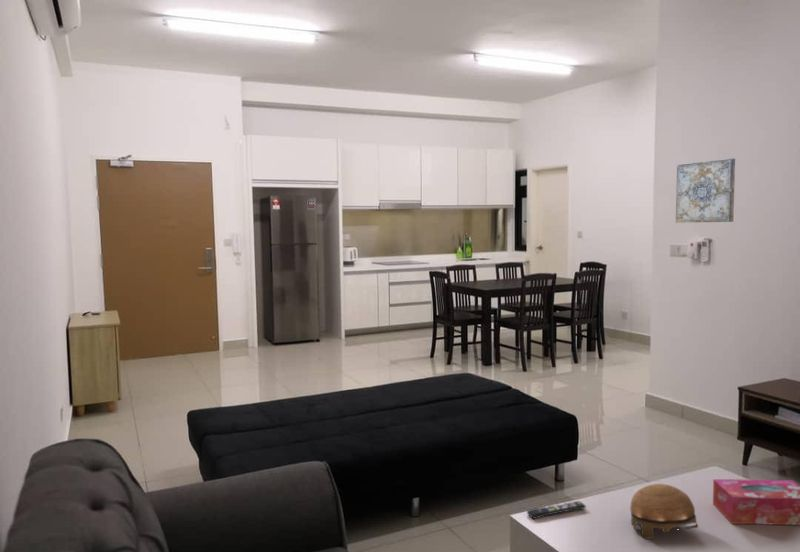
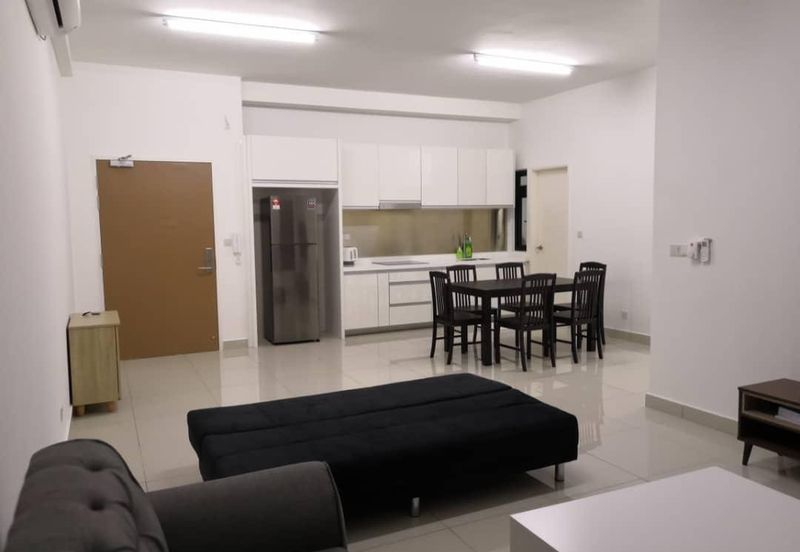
- remote control [526,500,587,520]
- tissue box [712,478,800,526]
- wall art [675,157,736,224]
- decorative bowl [629,483,699,540]
